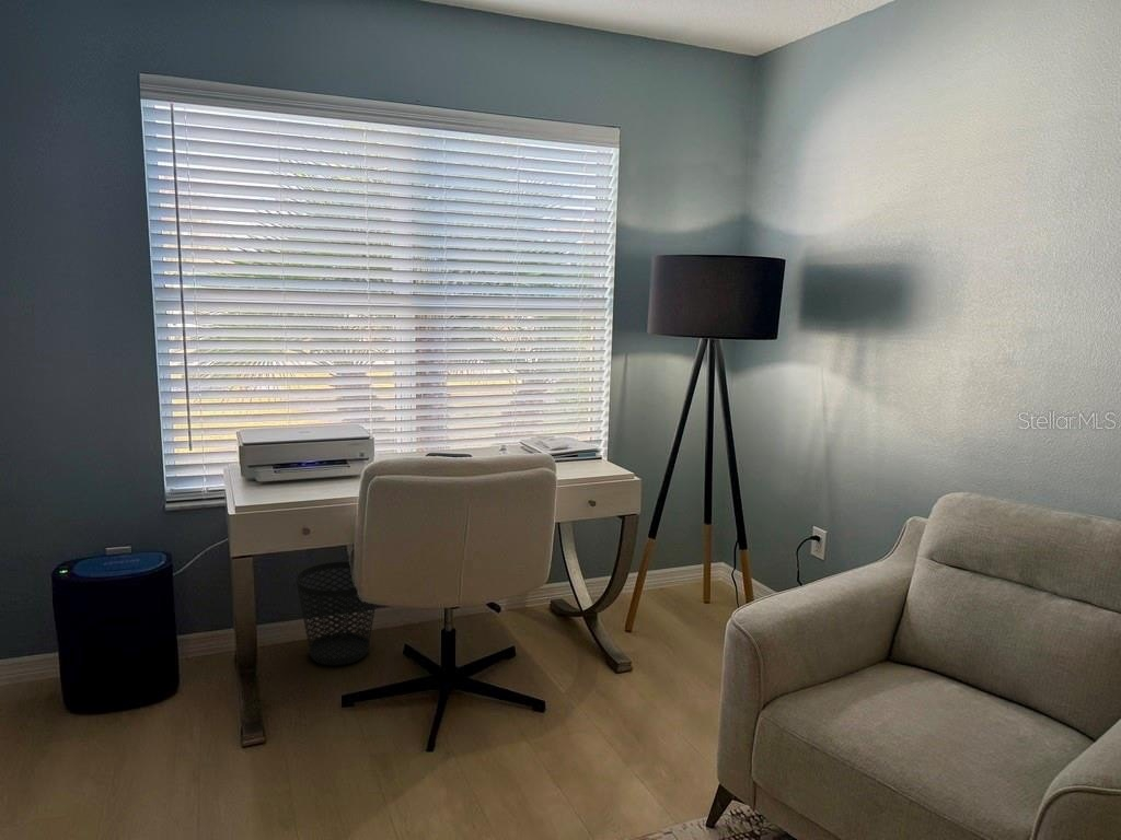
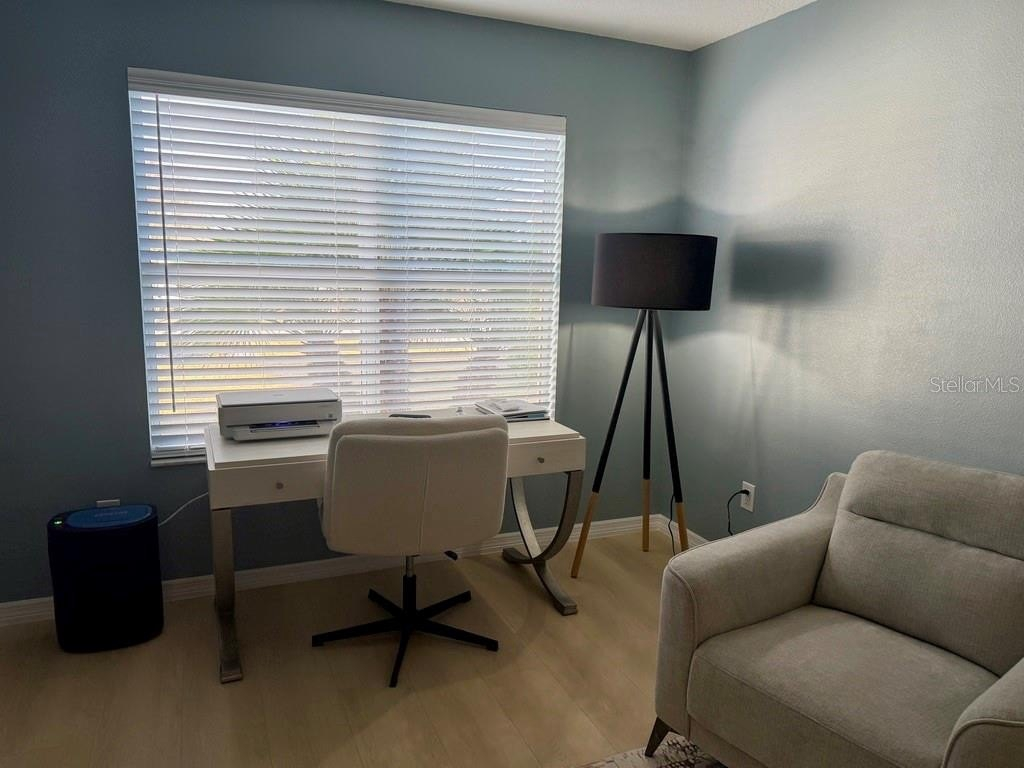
- wastebasket [296,560,377,666]
